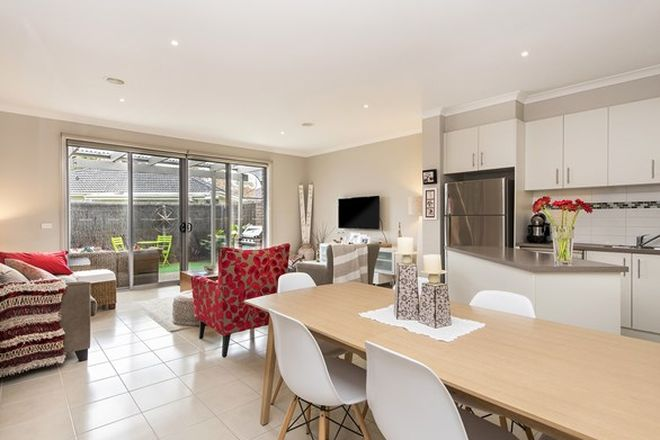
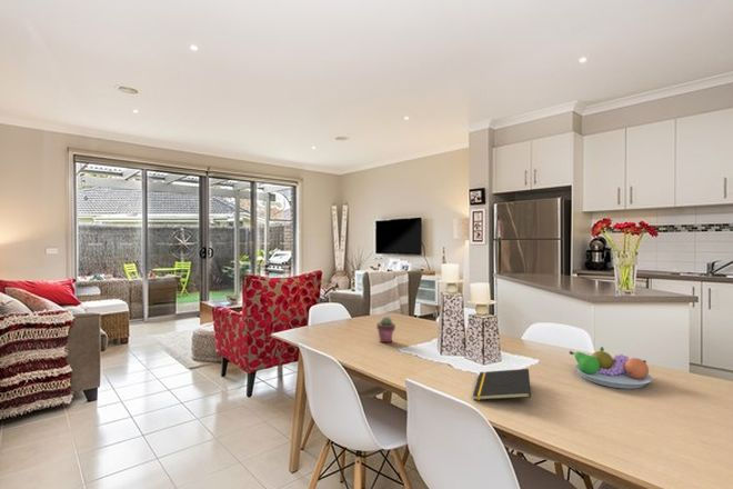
+ notepad [472,368,532,401]
+ fruit bowl [569,346,654,390]
+ potted succulent [375,316,396,343]
